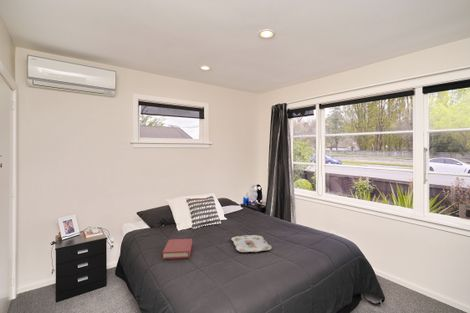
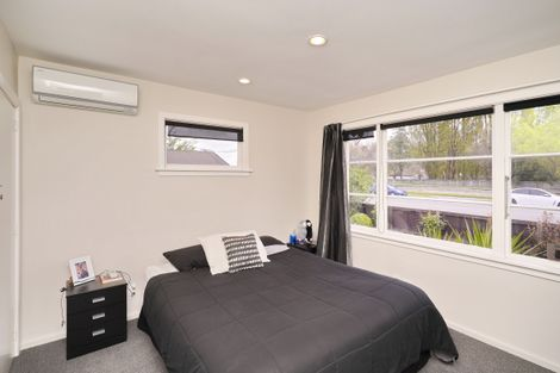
- serving tray [230,234,273,253]
- hardback book [162,238,193,260]
